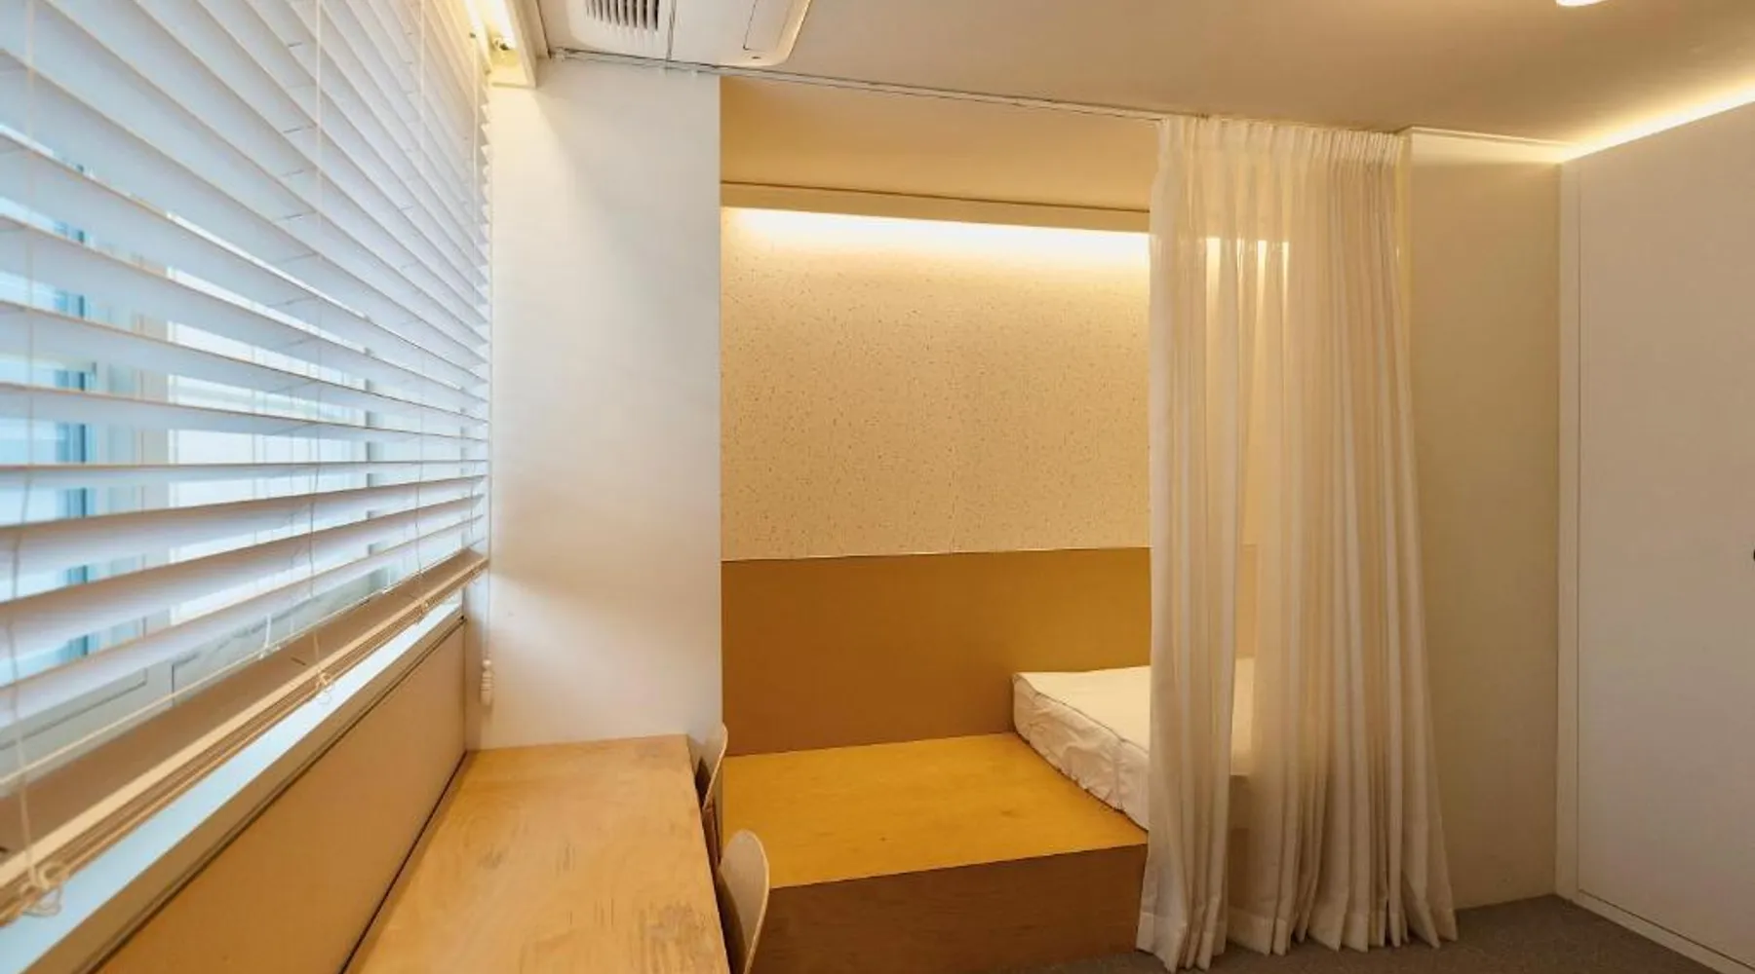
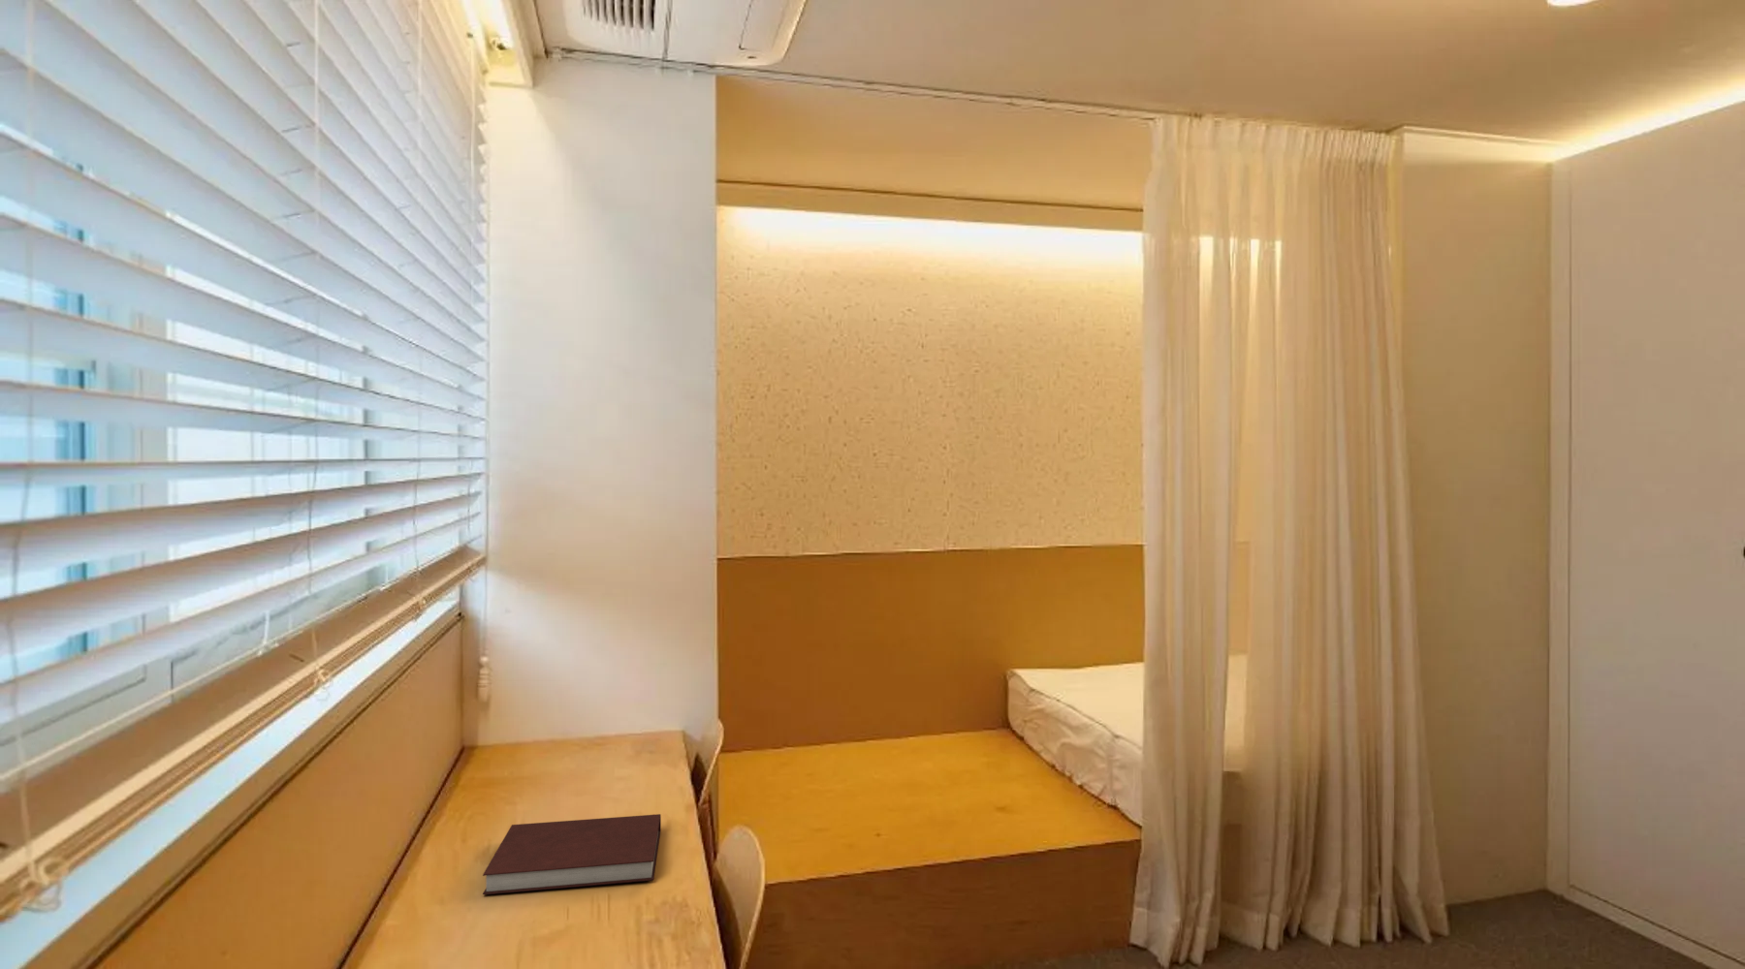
+ notebook [482,813,662,895]
